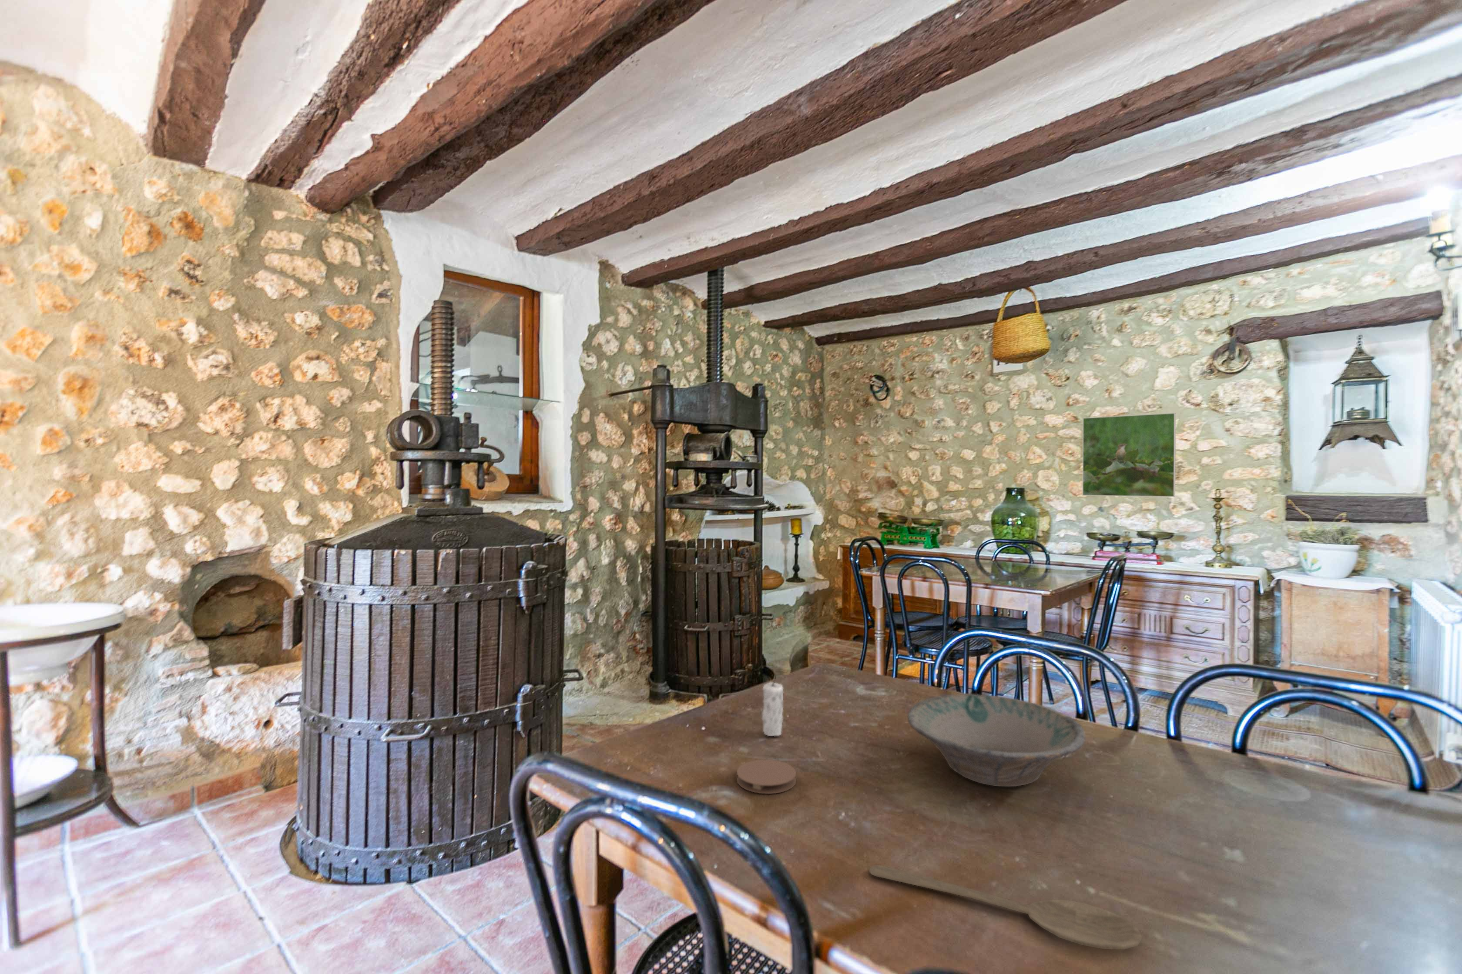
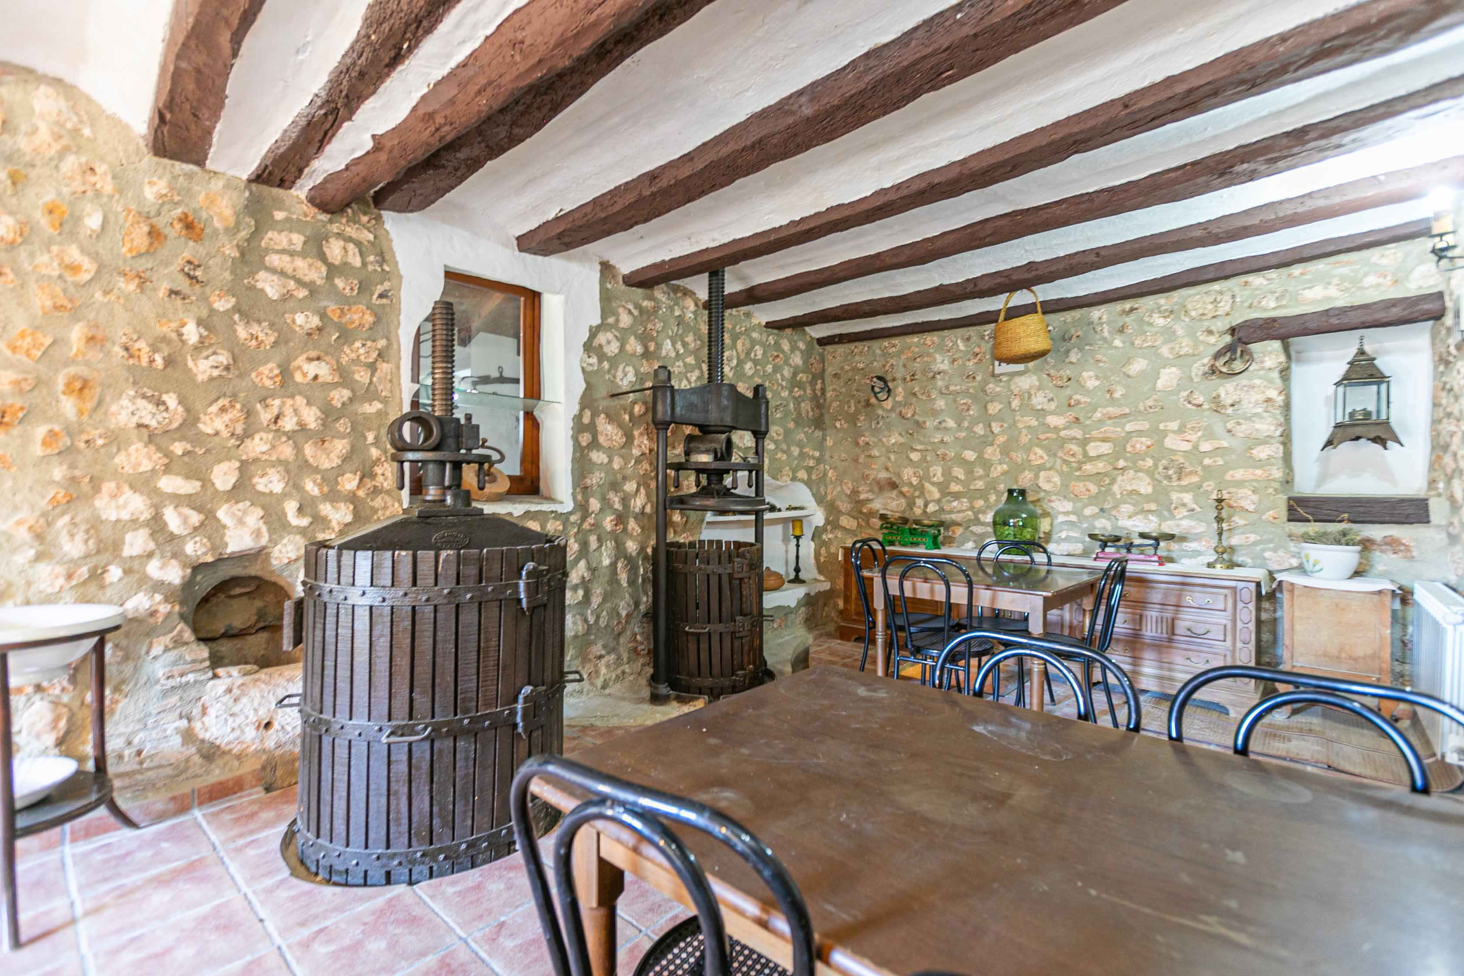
- coaster [736,759,796,795]
- bowl [907,694,1087,787]
- candle [761,674,783,737]
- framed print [1081,412,1176,498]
- wooden spoon [869,864,1143,950]
